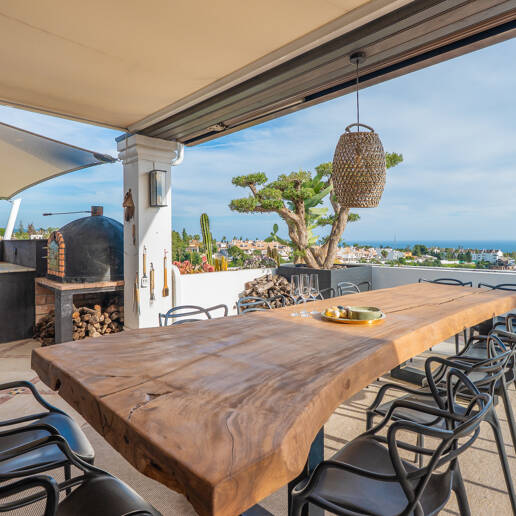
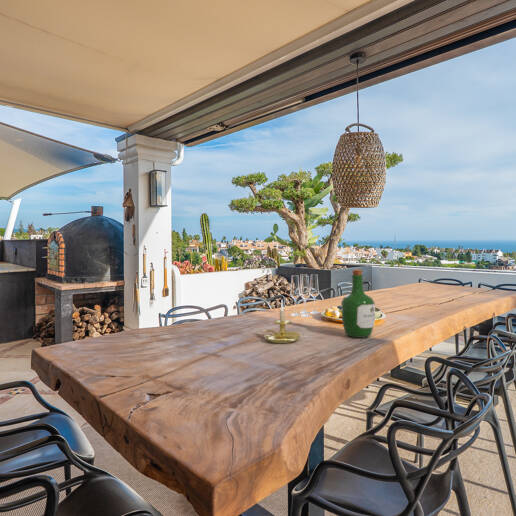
+ candle holder [263,300,302,344]
+ wine bottle [340,268,376,339]
